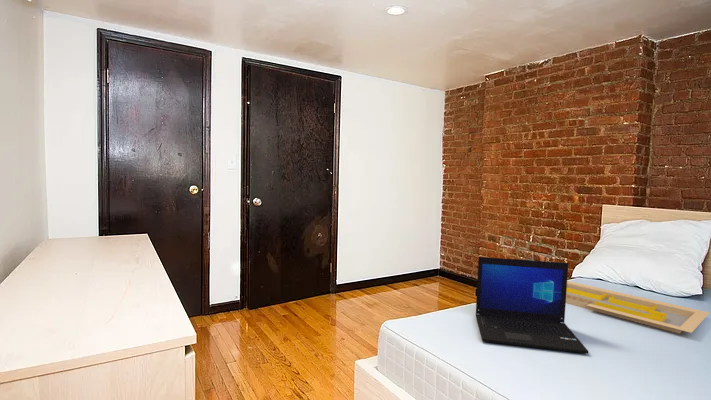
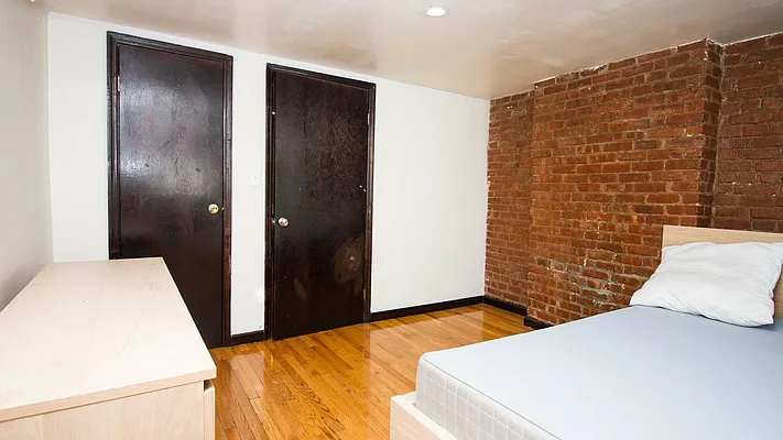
- serving tray [566,280,711,335]
- laptop [475,256,590,354]
